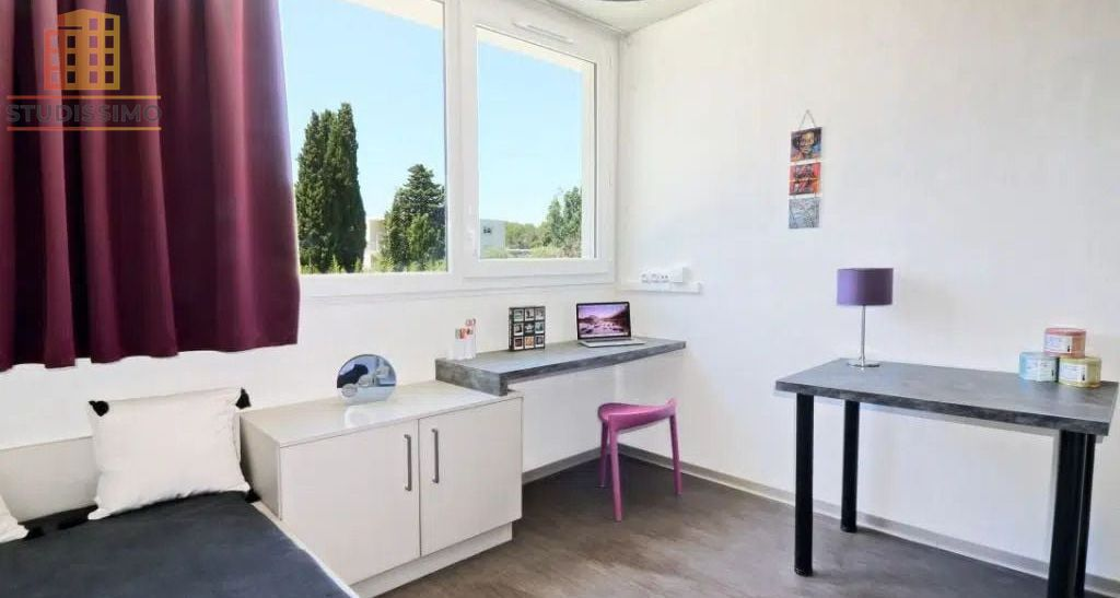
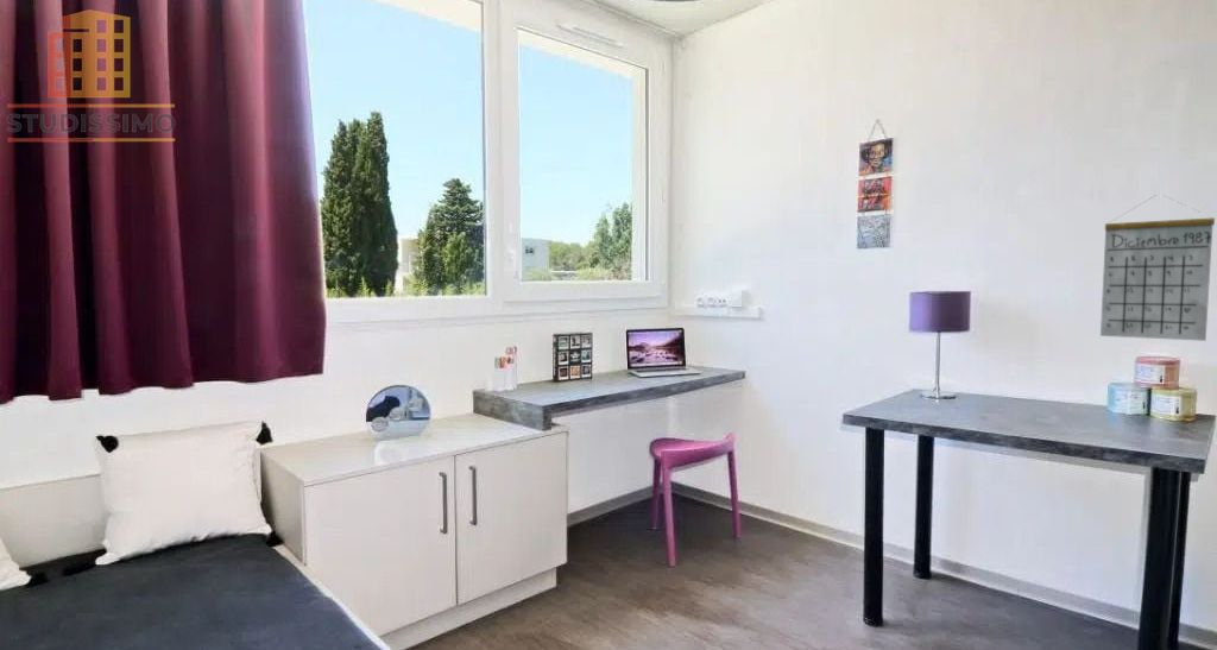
+ calendar [1099,195,1216,342]
